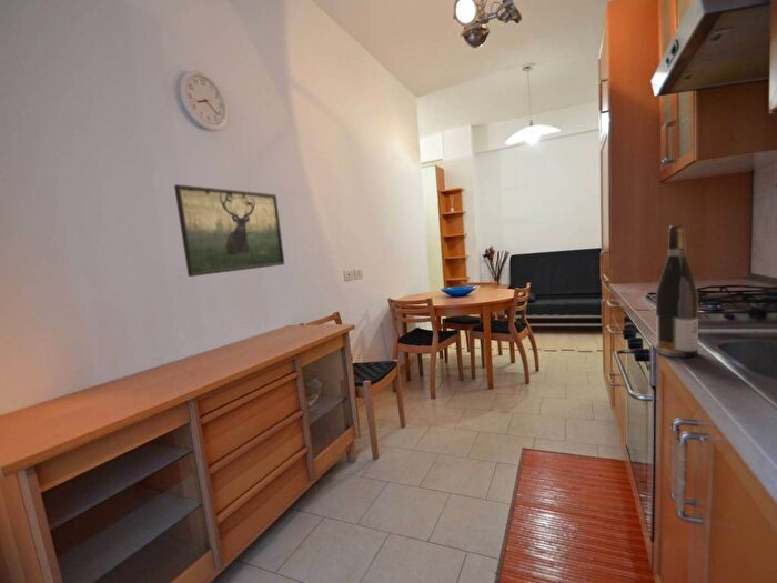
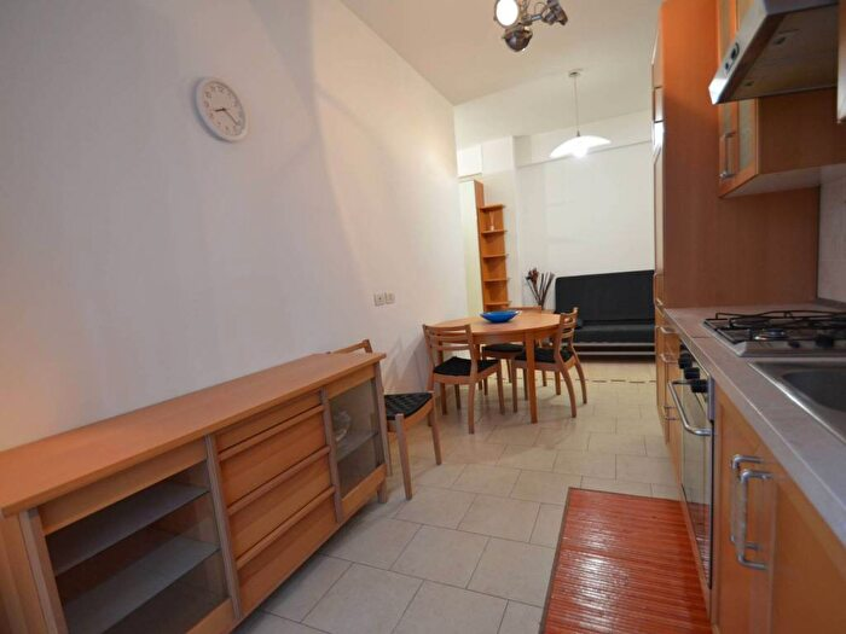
- wine bottle [655,224,699,359]
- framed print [173,183,285,278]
